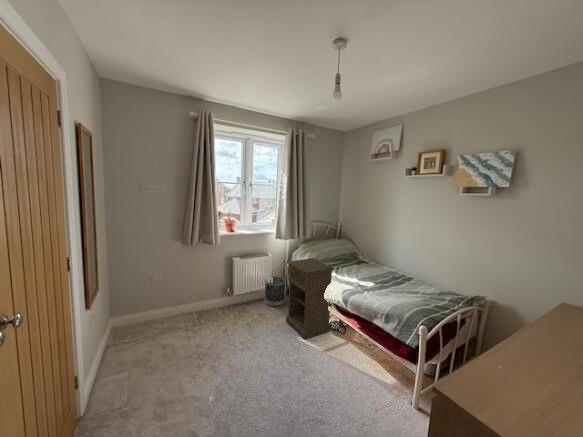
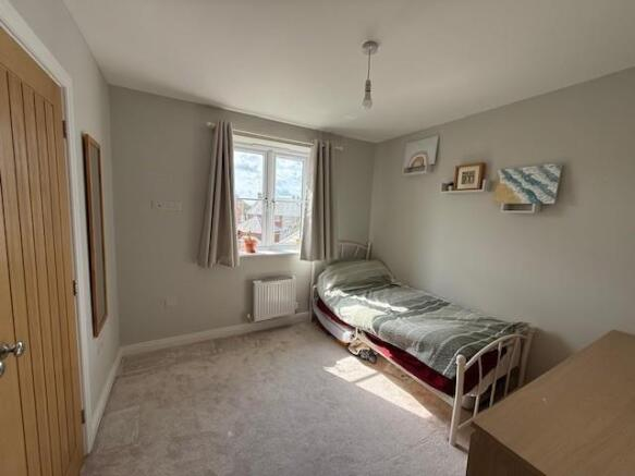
- wastebasket [264,276,286,307]
- nightstand [285,257,335,341]
